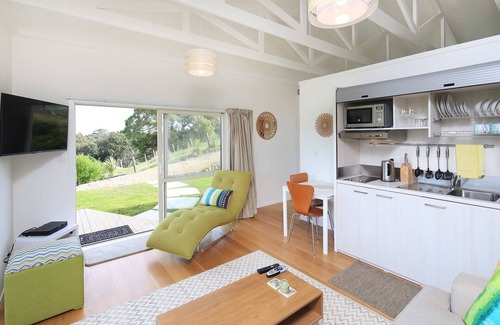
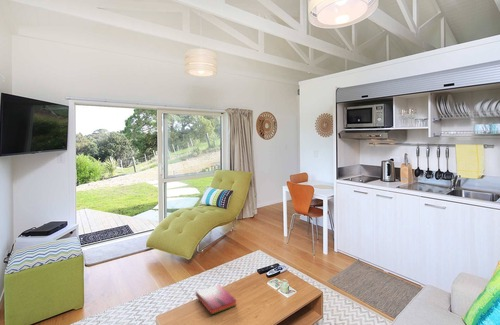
+ hardback book [195,284,238,315]
